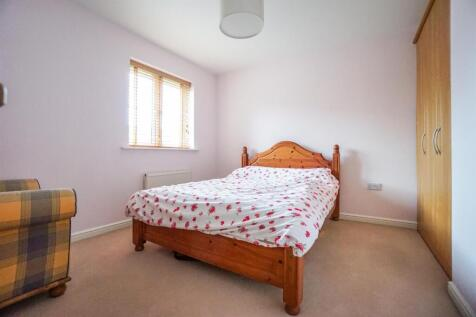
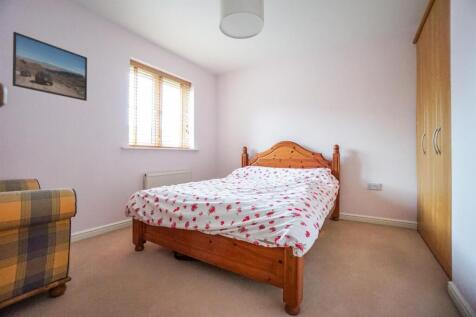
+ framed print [12,31,88,102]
